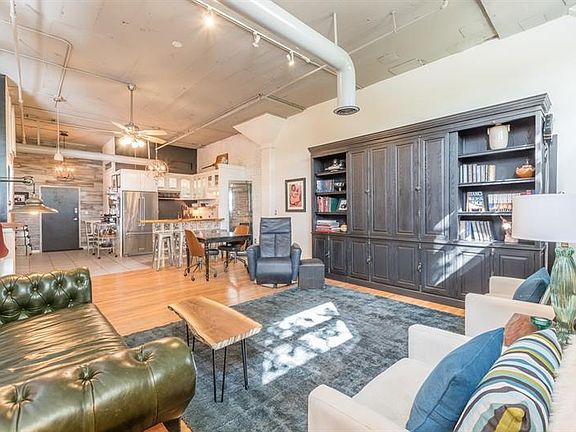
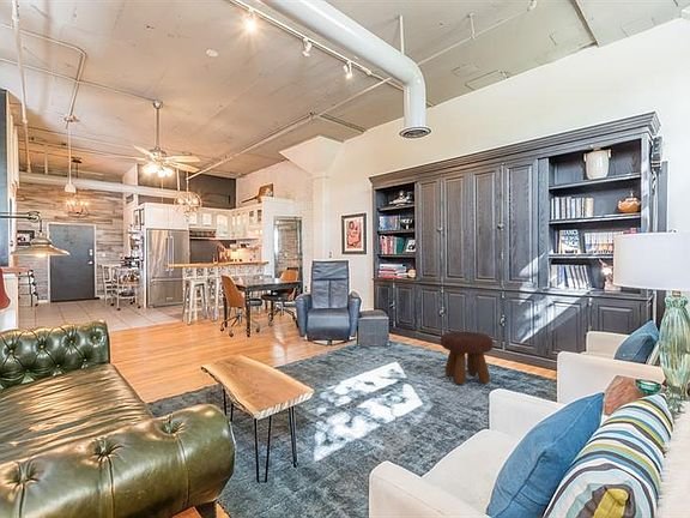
+ footstool [440,330,495,386]
